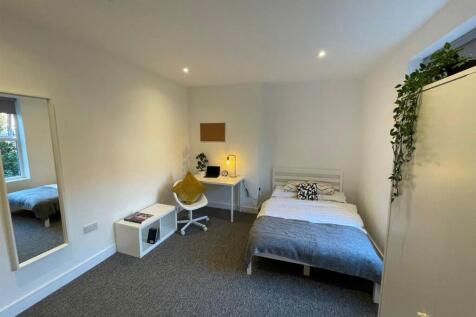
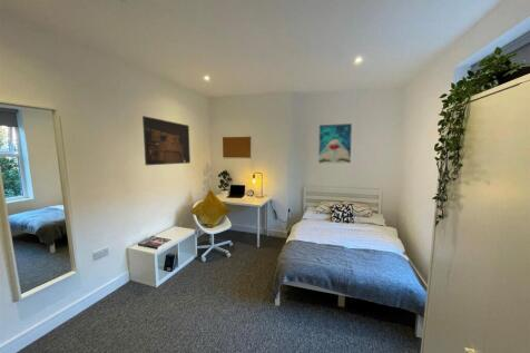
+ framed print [141,115,192,166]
+ wall art [317,122,353,164]
